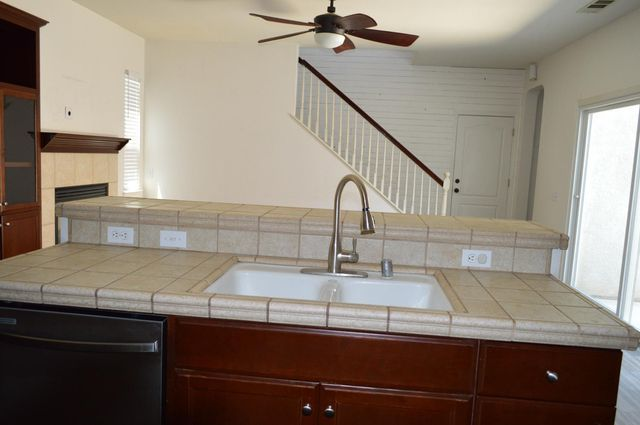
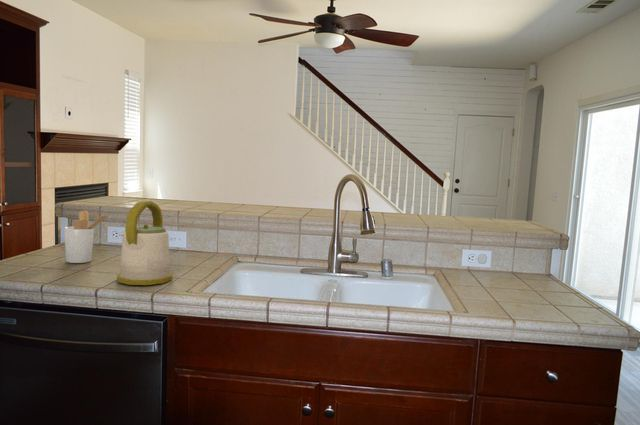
+ kettle [116,200,173,286]
+ utensil holder [63,209,110,264]
